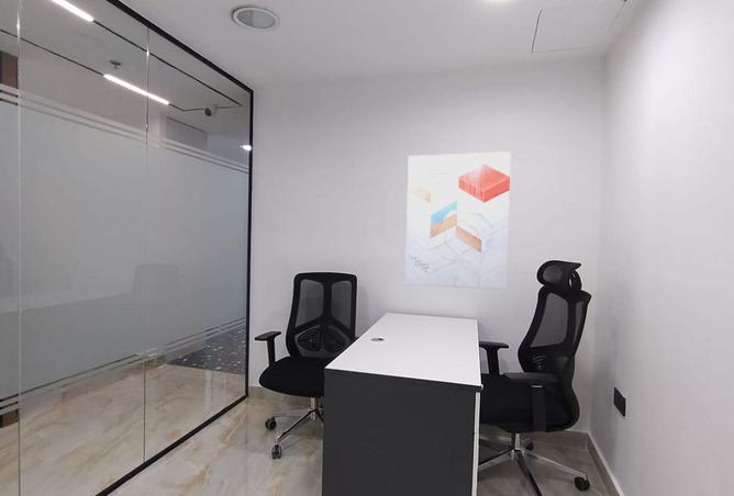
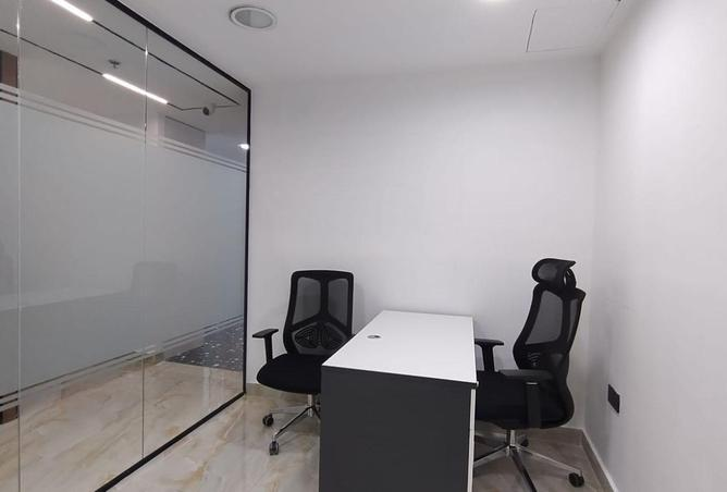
- wall art [404,150,512,291]
